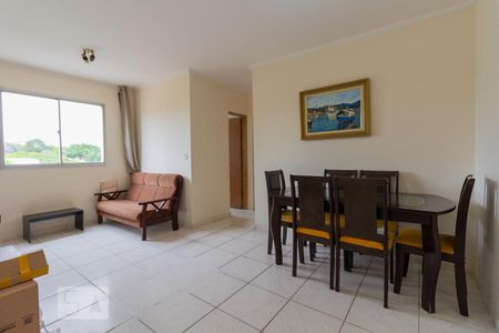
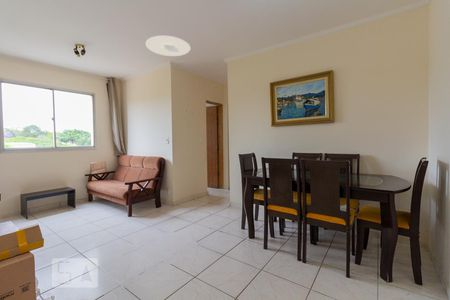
+ ceiling light [145,35,191,57]
